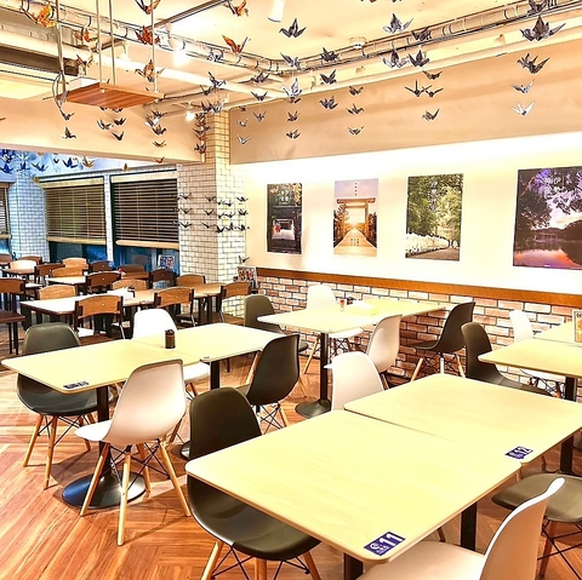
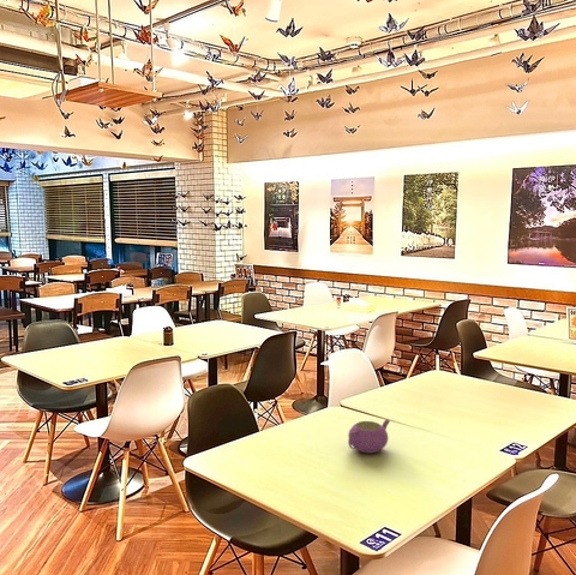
+ teapot [347,418,391,455]
